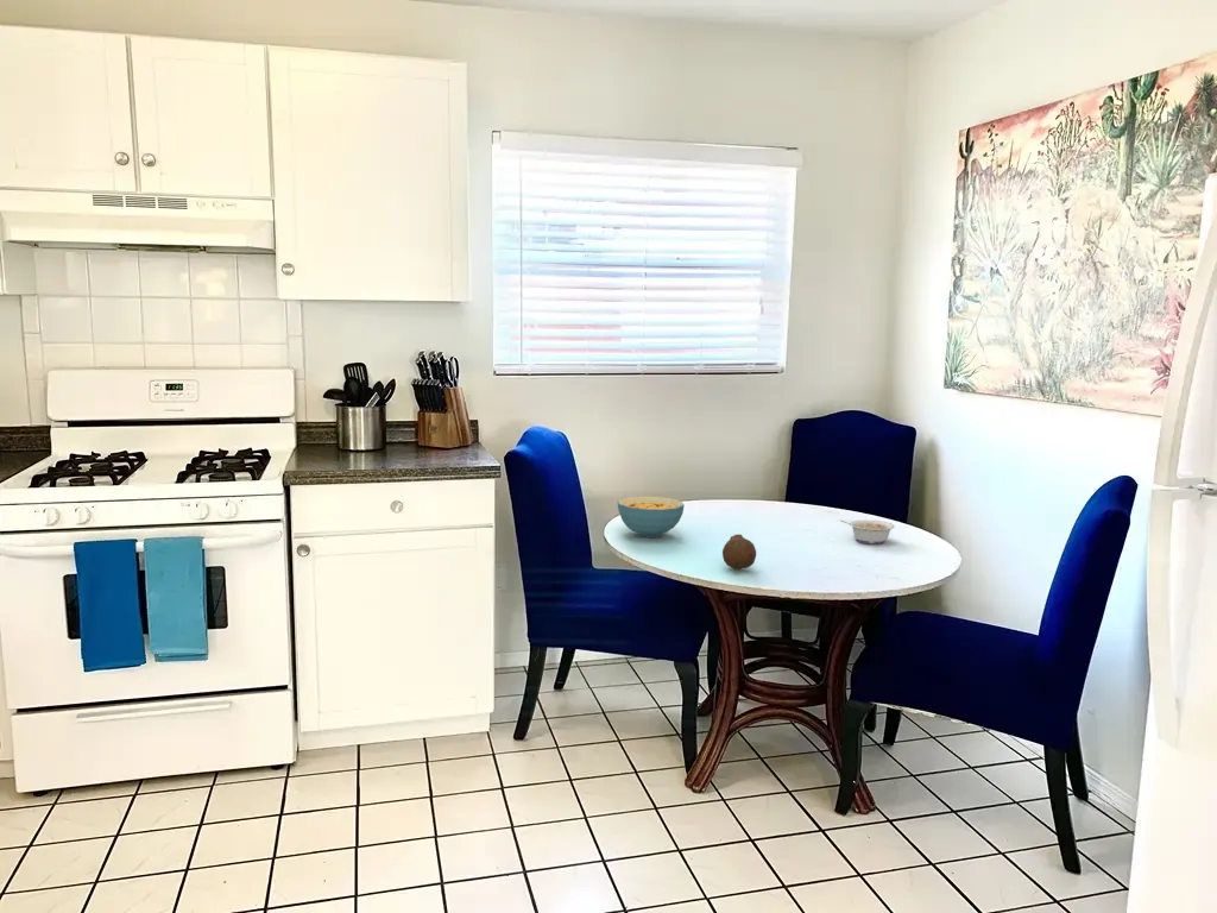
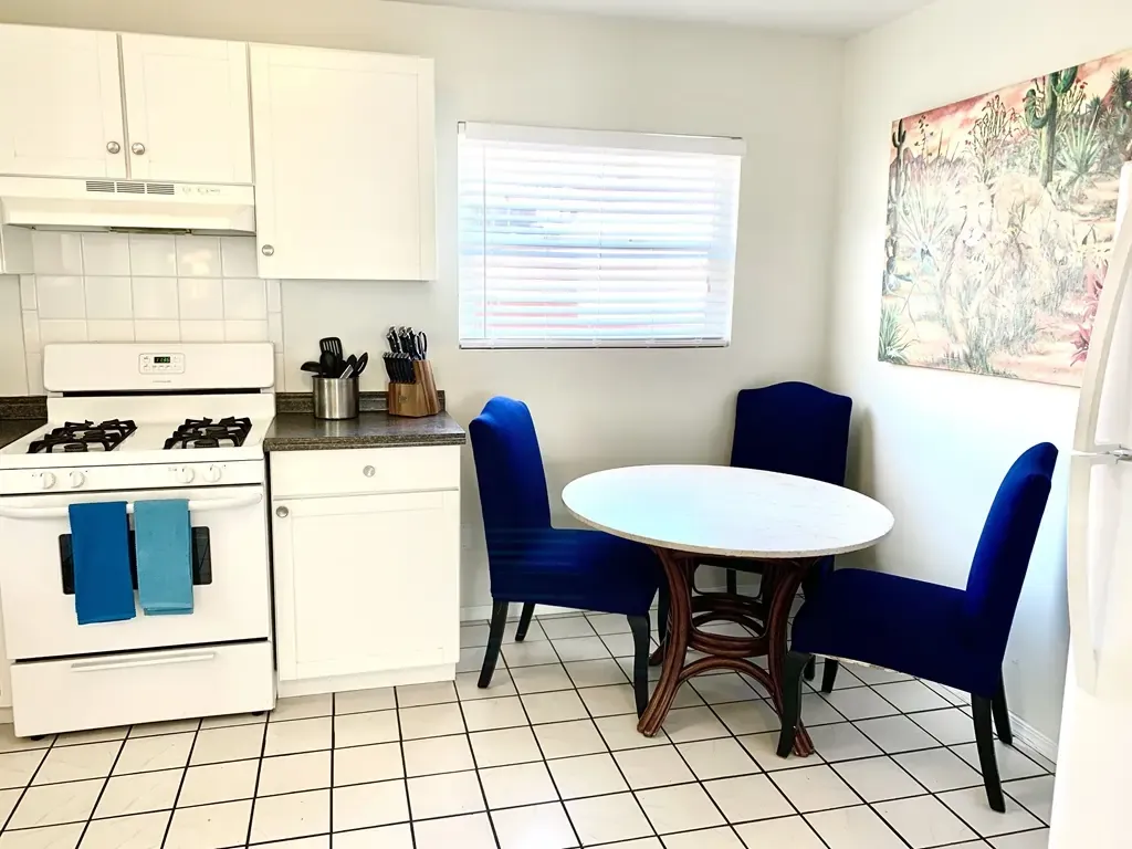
- legume [840,518,896,544]
- fruit [721,534,757,571]
- cereal bowl [617,496,686,539]
